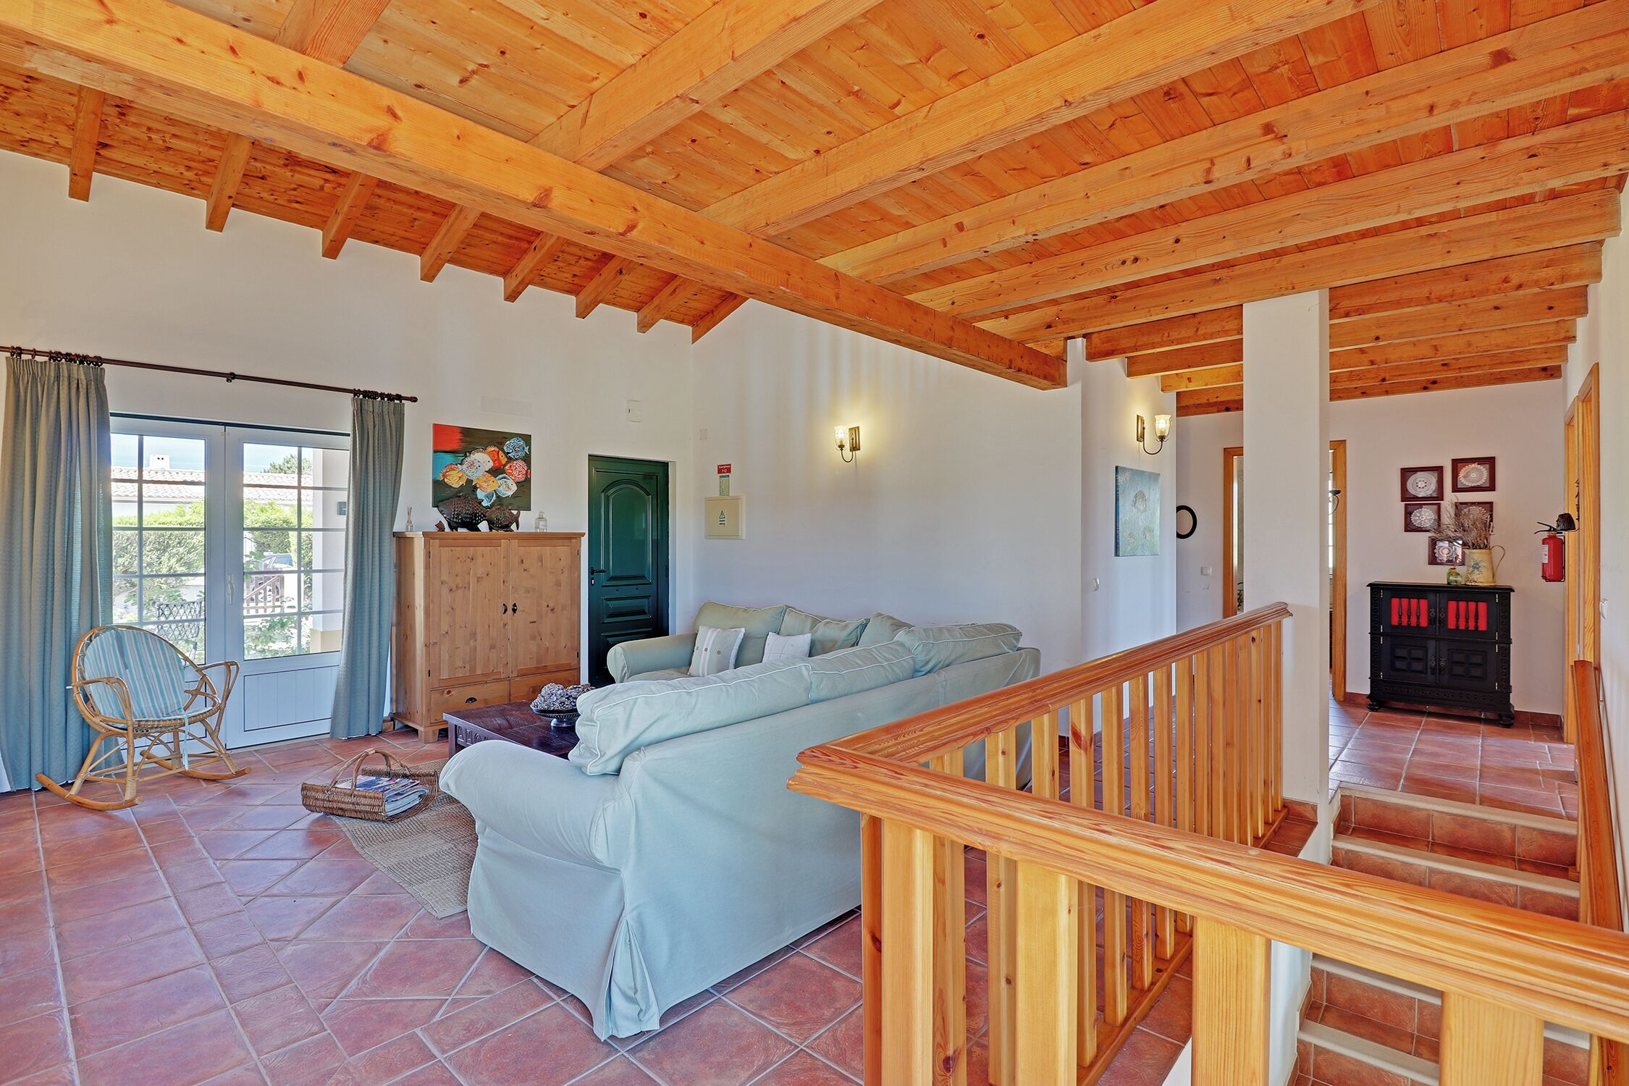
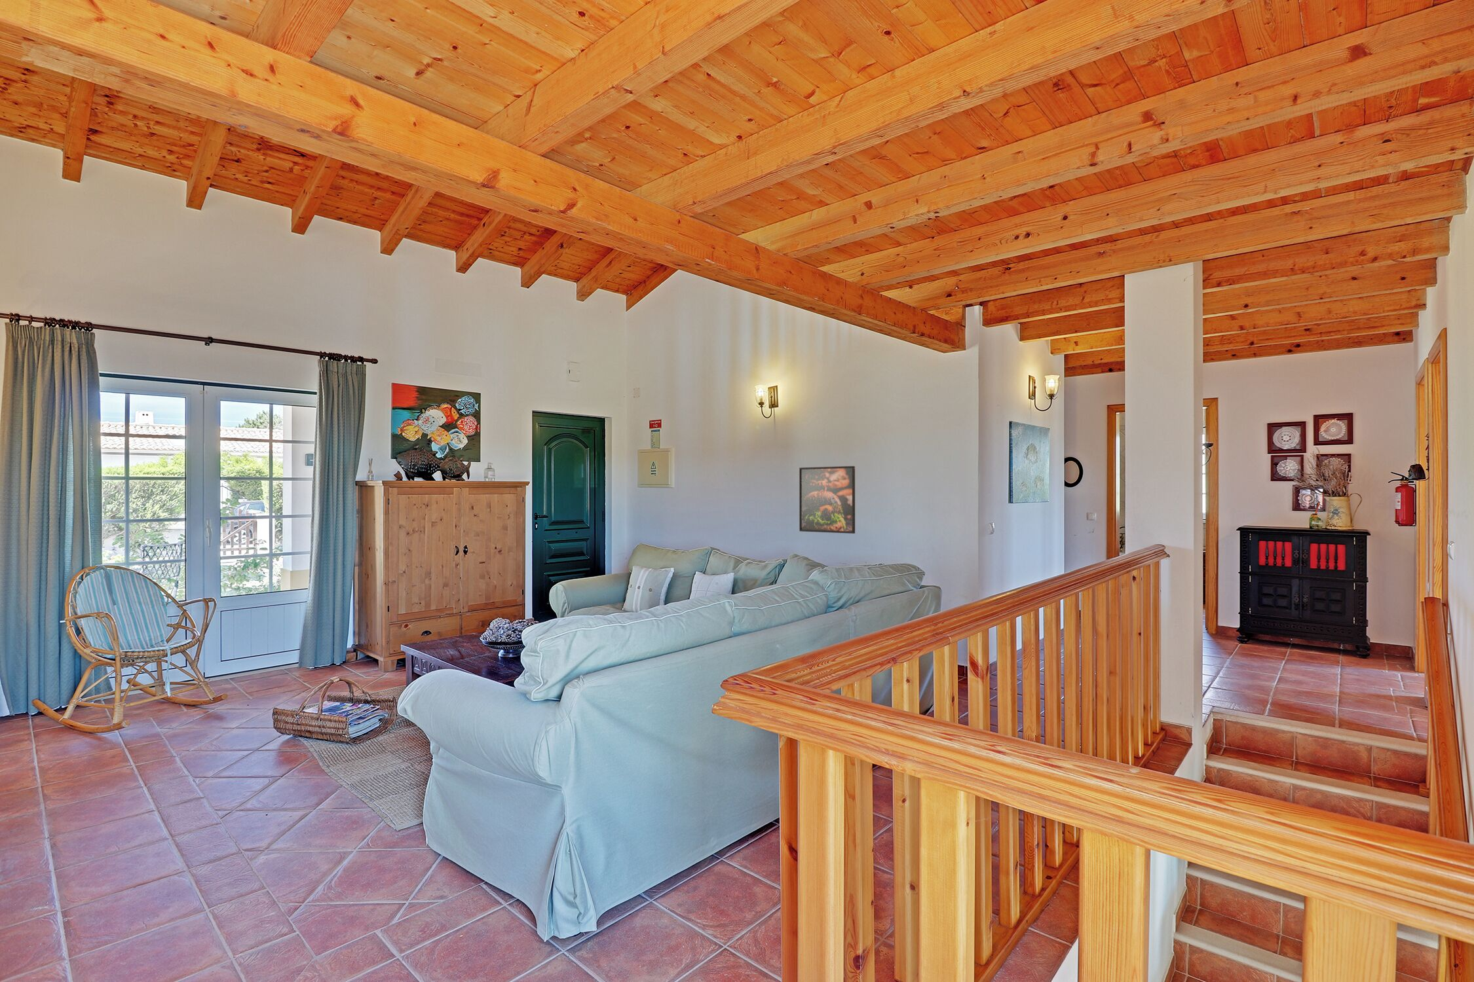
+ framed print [798,466,855,534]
